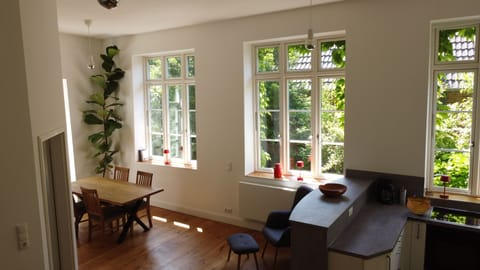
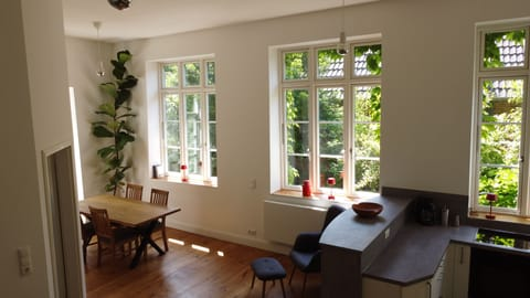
- bowl [406,196,432,215]
